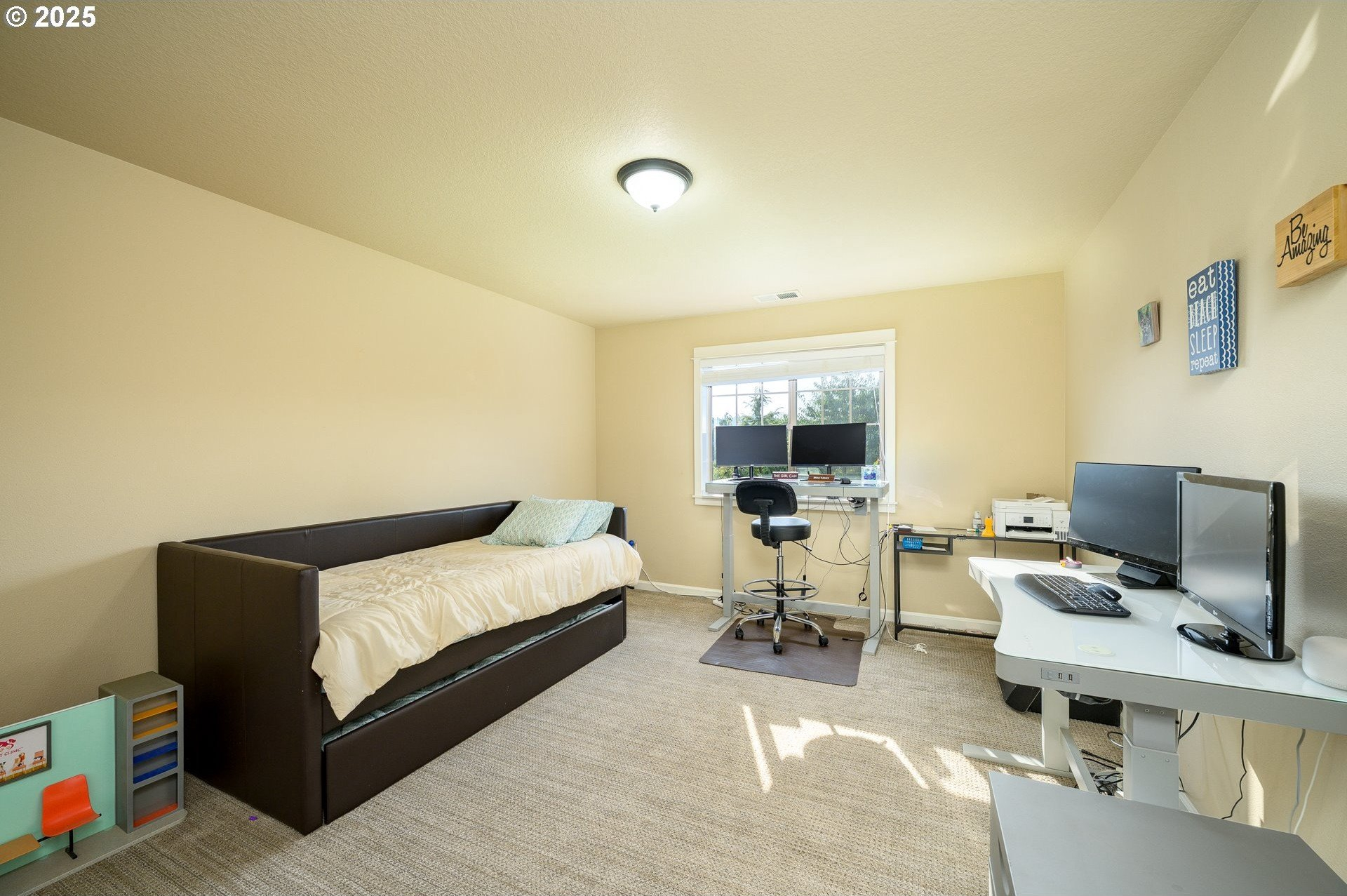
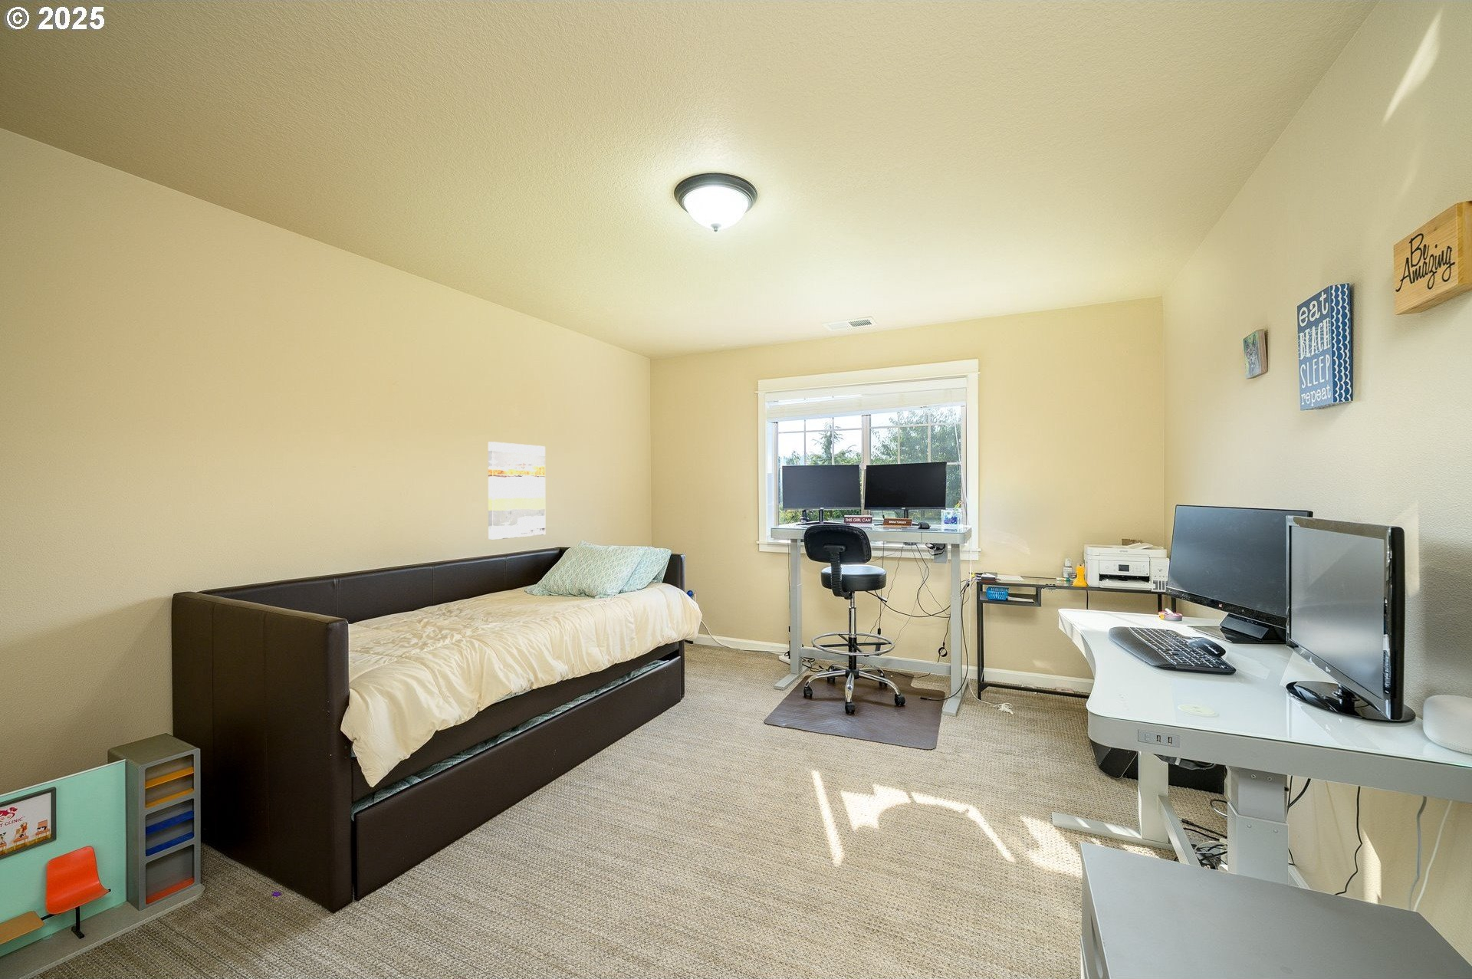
+ wall art [487,440,546,541]
